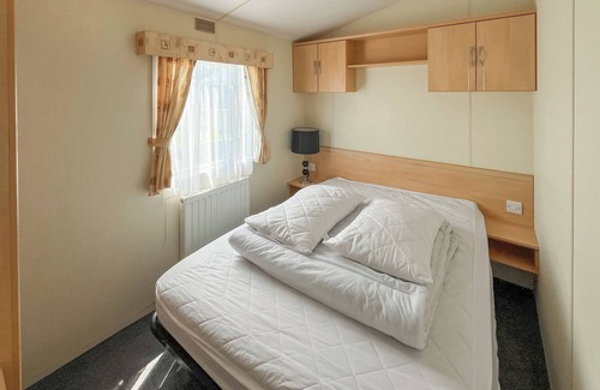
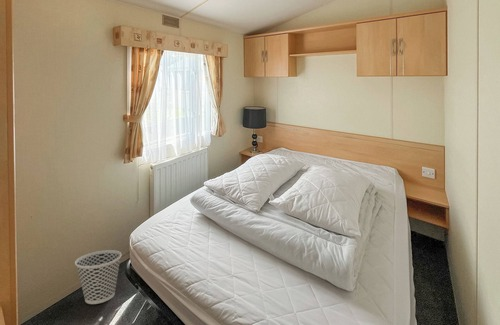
+ wastebasket [74,249,122,305]
